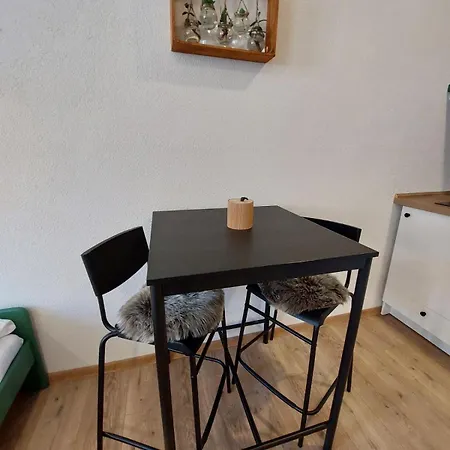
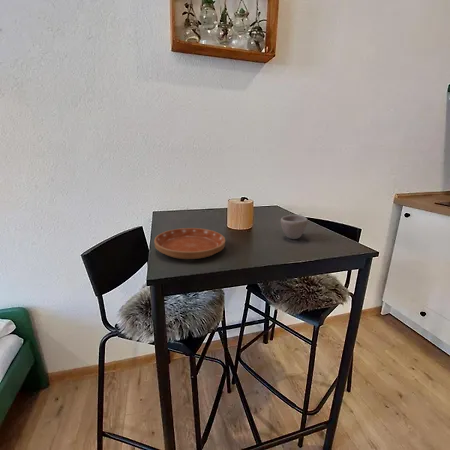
+ saucer [153,227,226,260]
+ cup [280,214,309,240]
